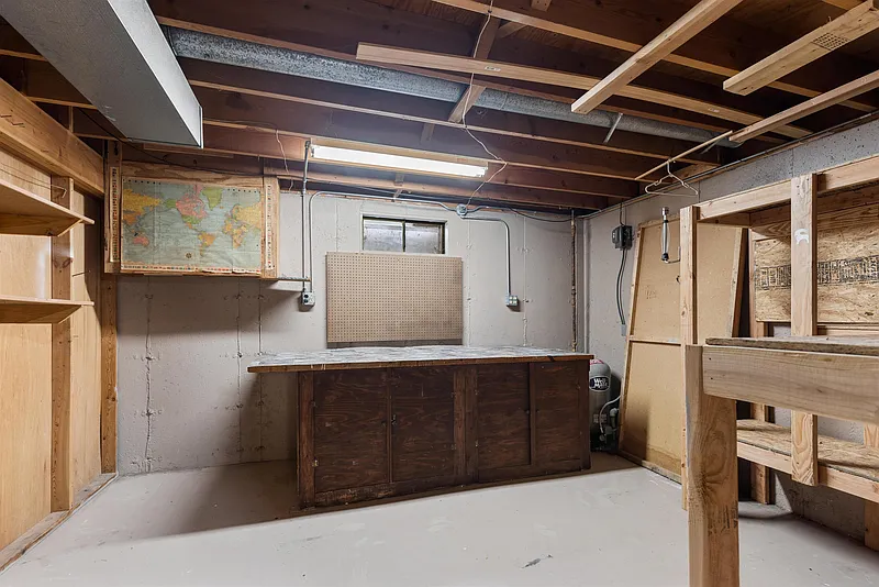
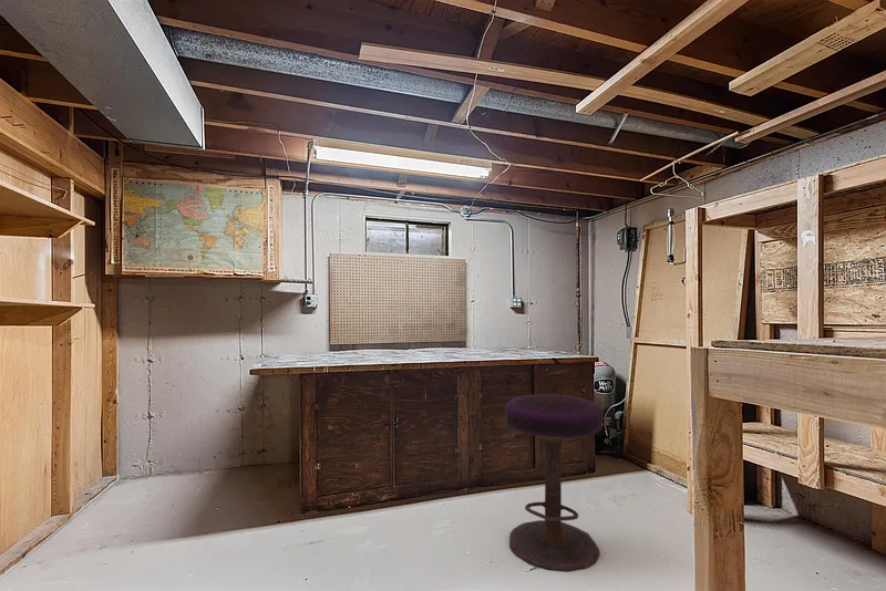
+ stool [504,393,604,573]
